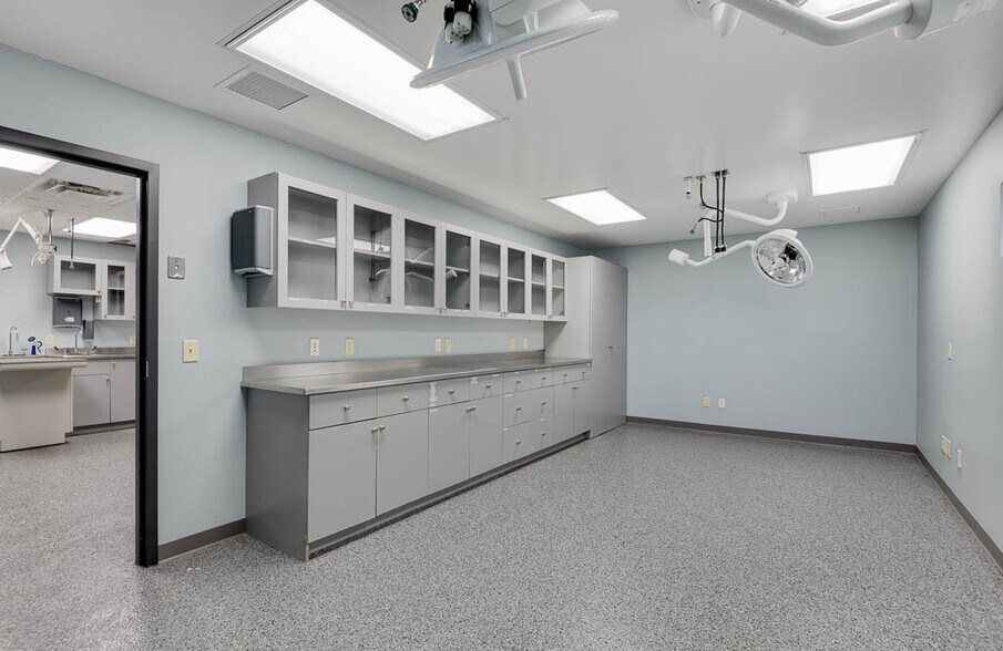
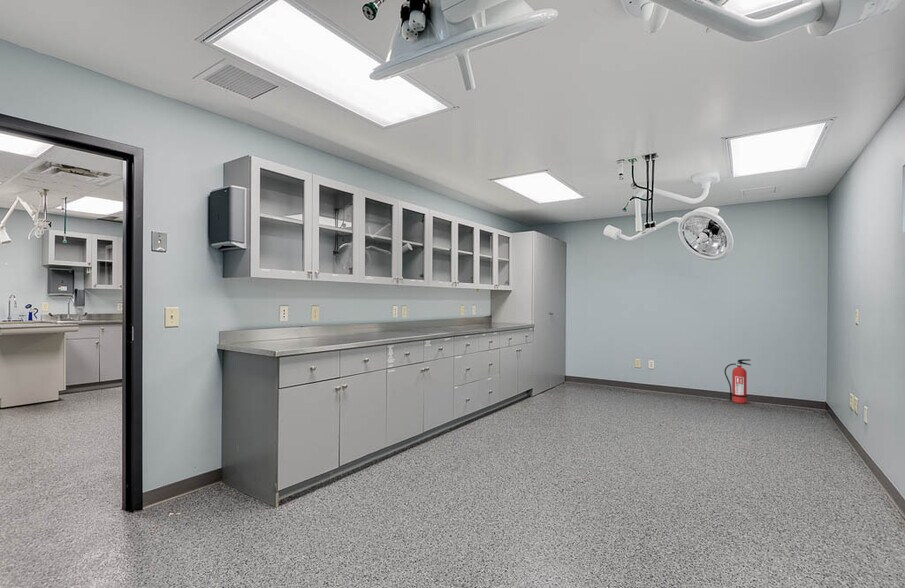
+ fire extinguisher [723,358,752,404]
